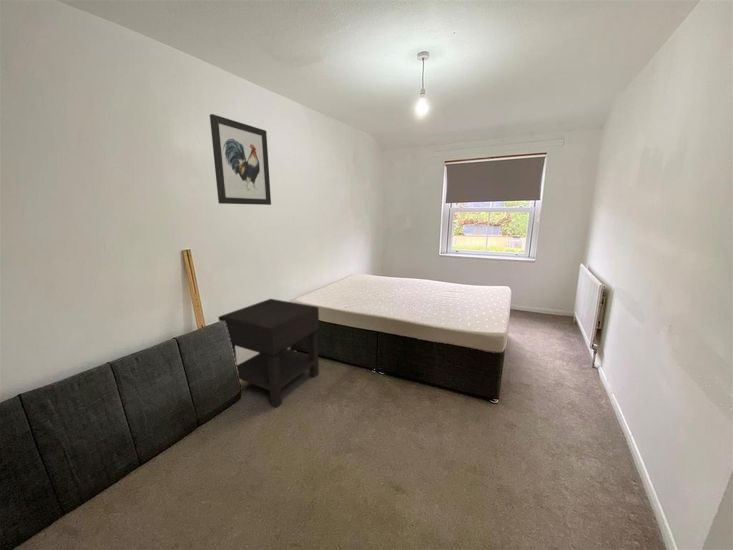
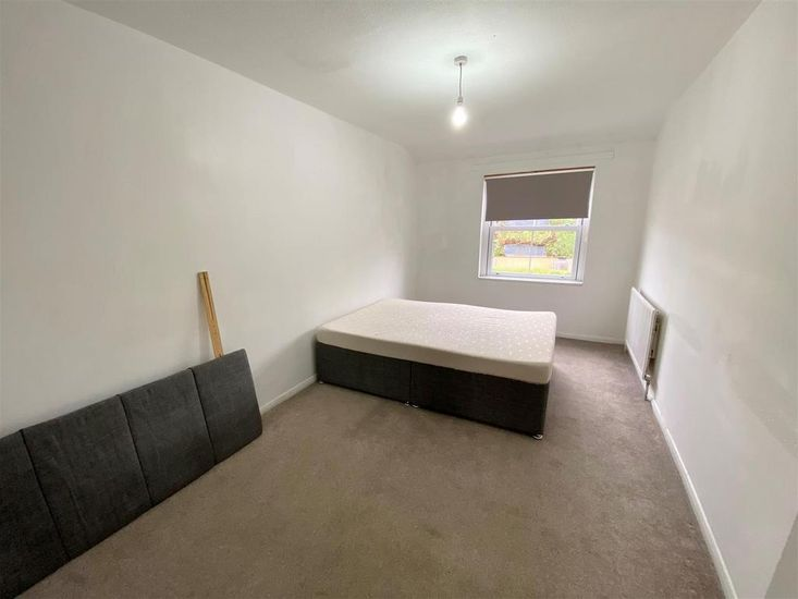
- wall art [209,113,272,206]
- nightstand [217,298,320,408]
